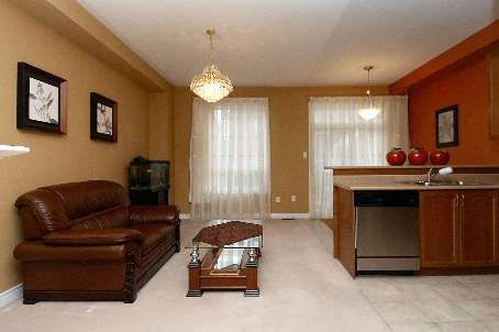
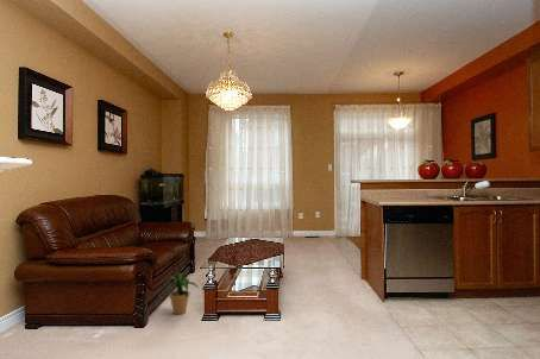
+ potted plant [161,272,201,315]
